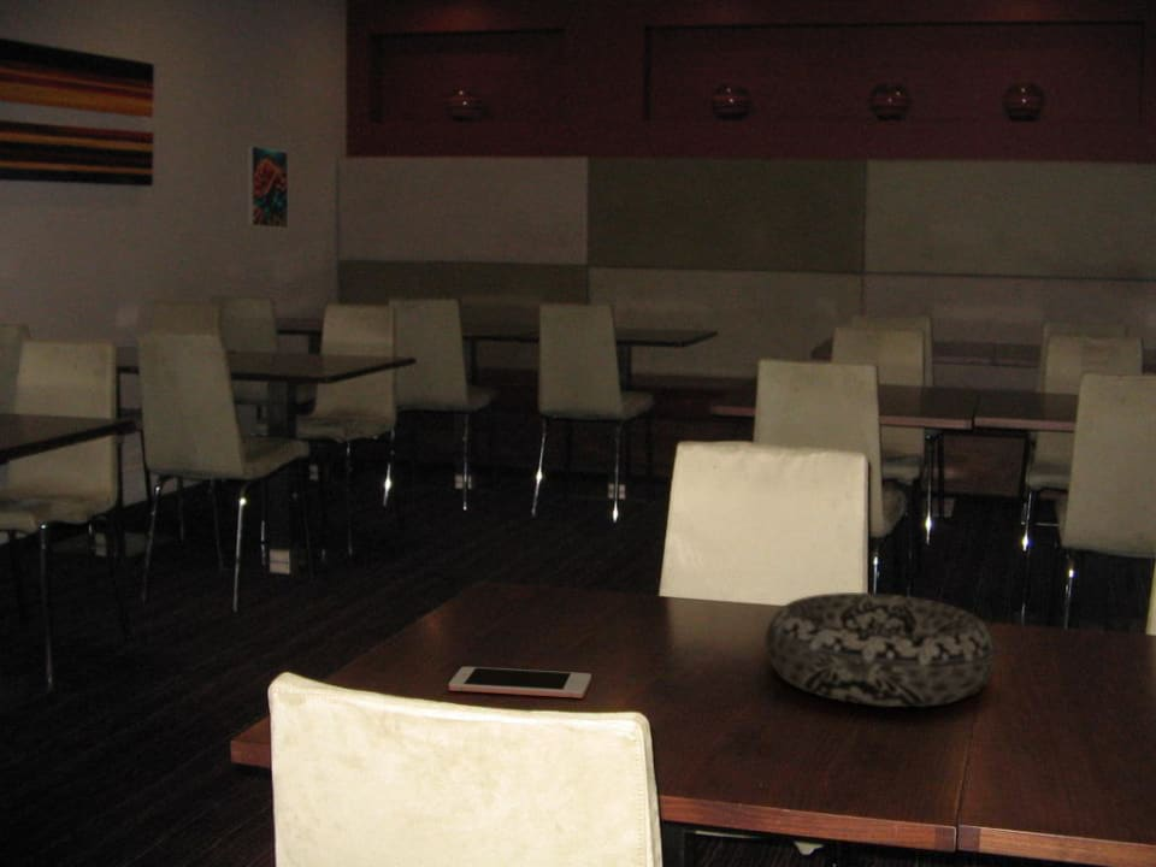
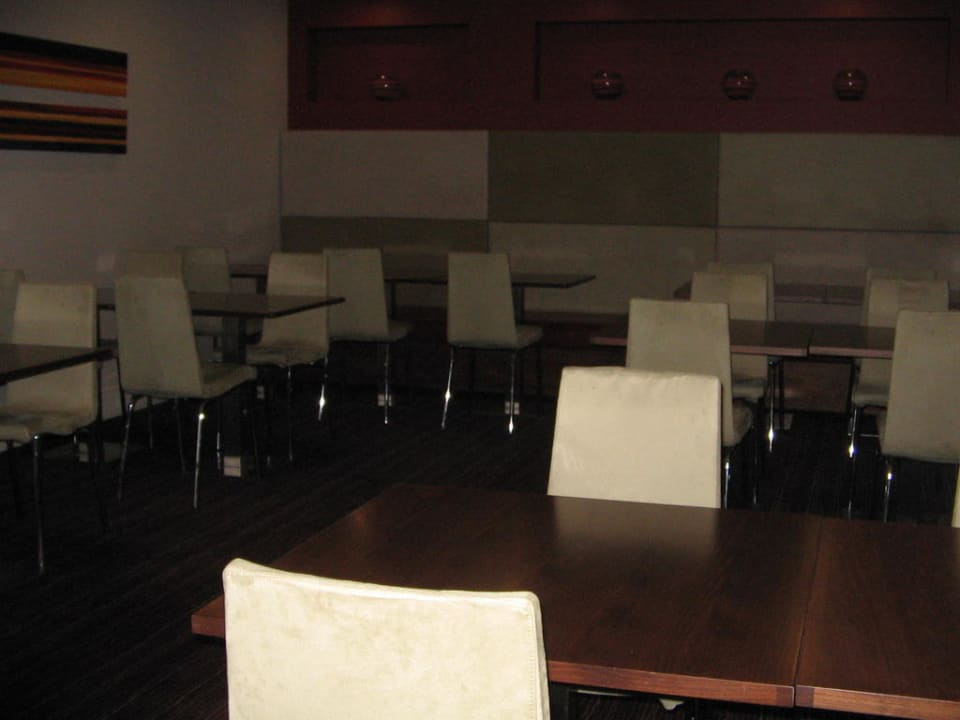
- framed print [246,144,289,230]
- decorative bowl [765,591,997,708]
- cell phone [448,666,592,700]
